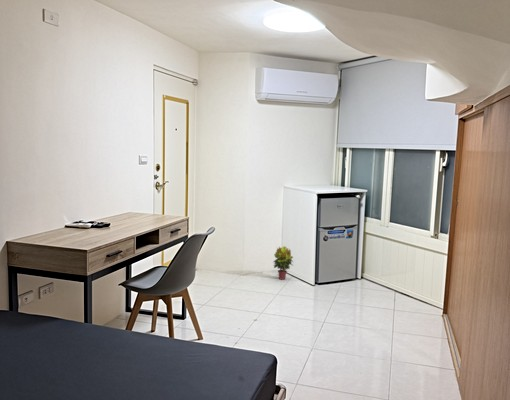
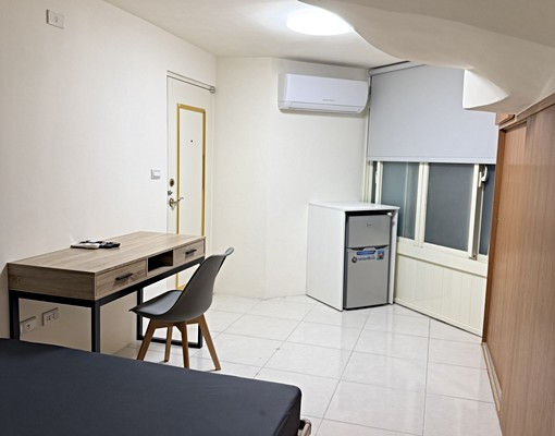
- potted plant [273,245,295,281]
